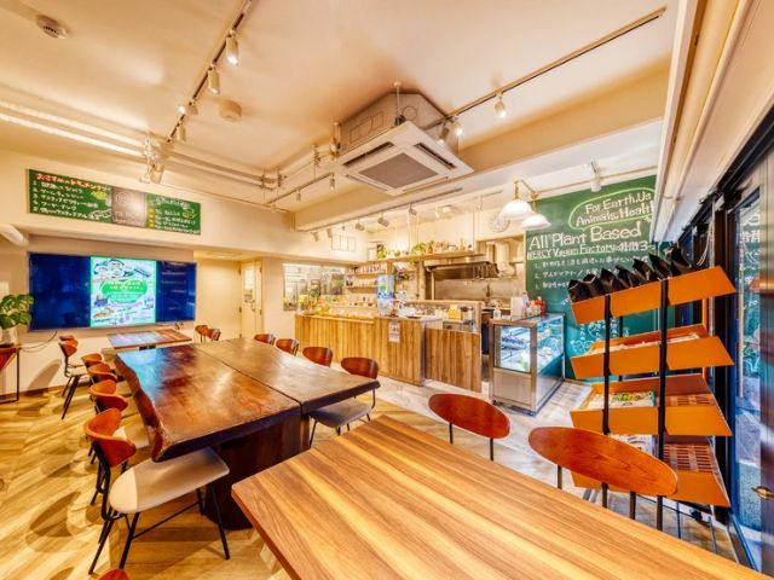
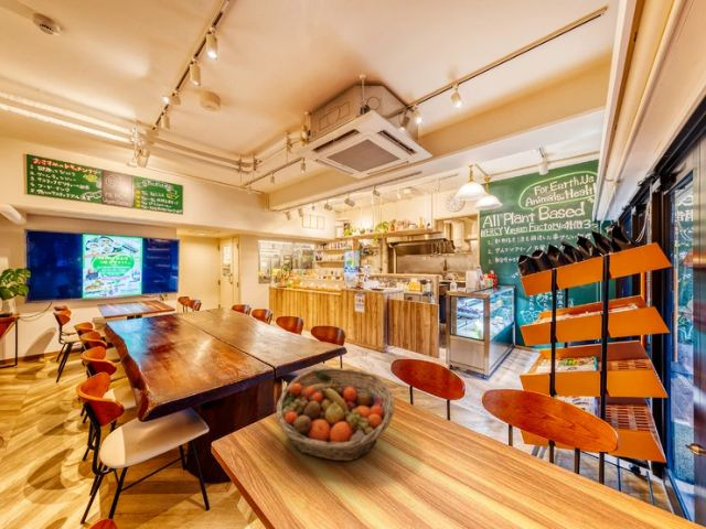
+ fruit basket [275,367,395,462]
